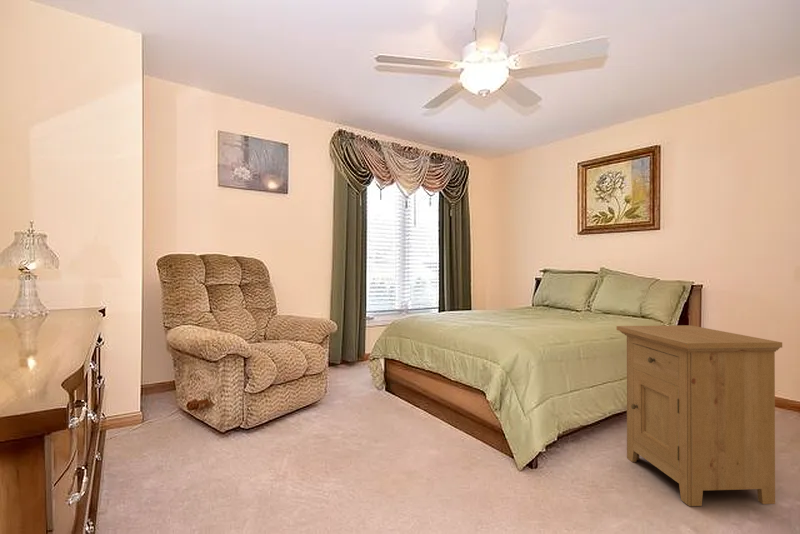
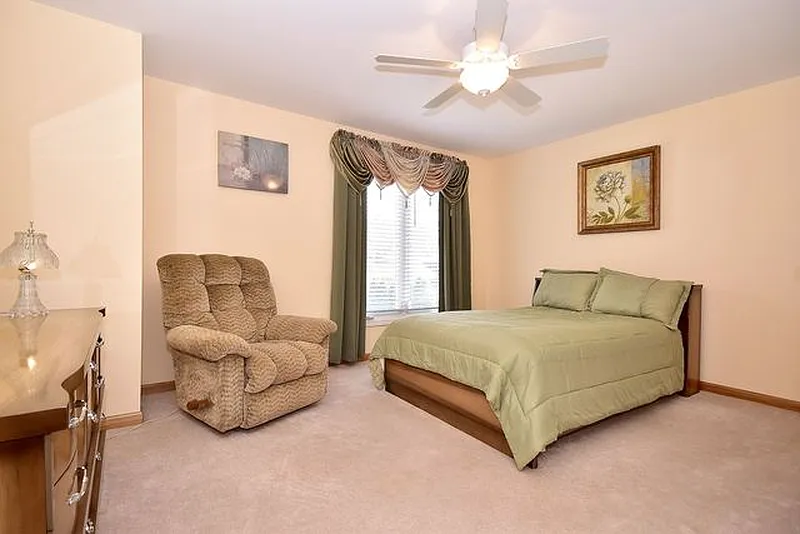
- nightstand [616,324,783,507]
